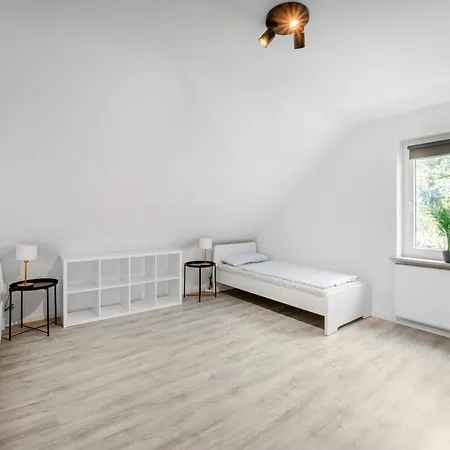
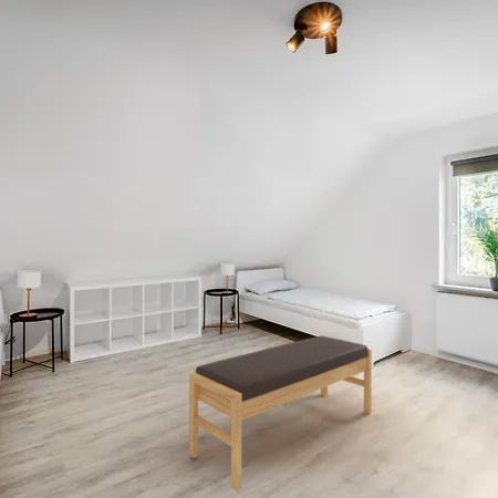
+ bench [188,335,373,492]
